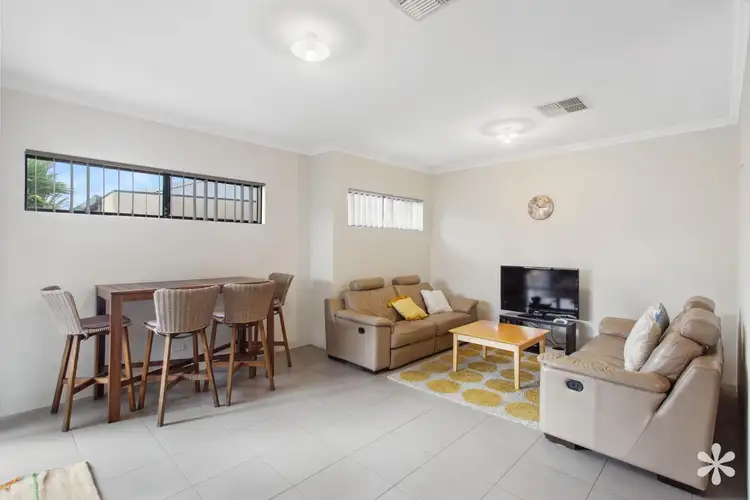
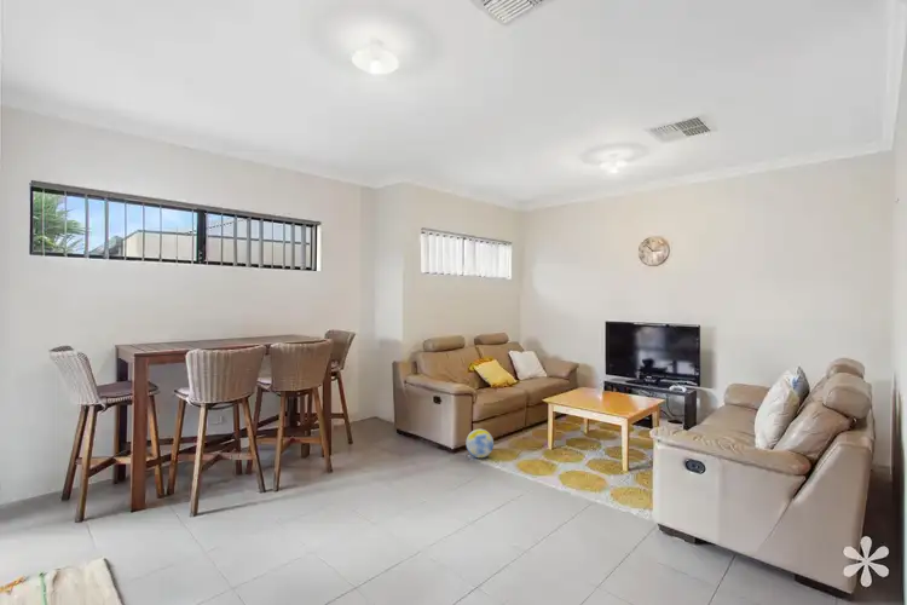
+ ball [464,428,495,459]
